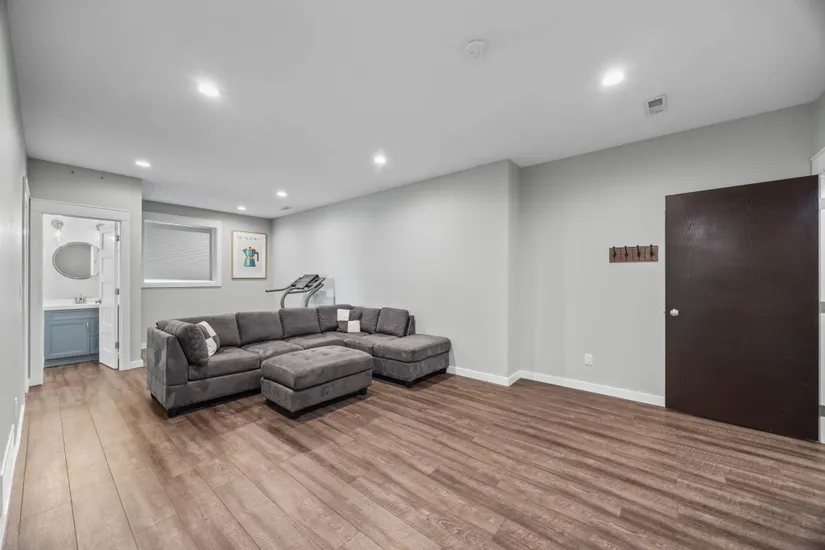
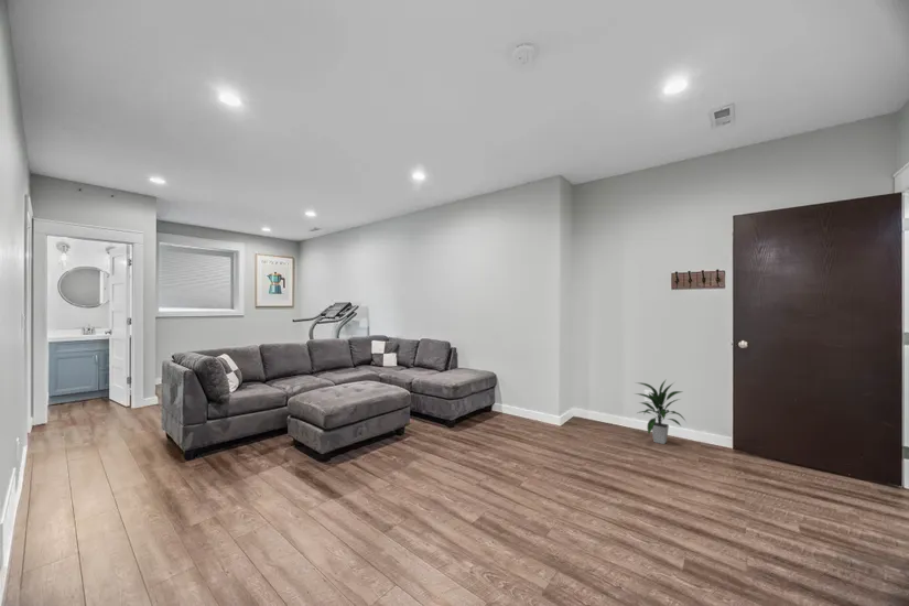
+ indoor plant [634,379,688,445]
